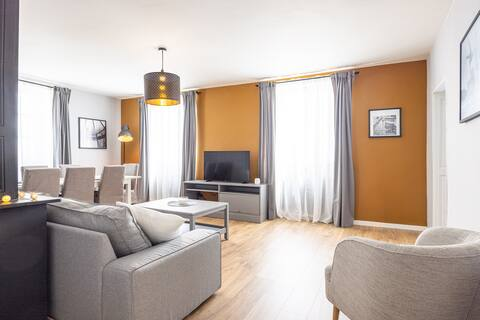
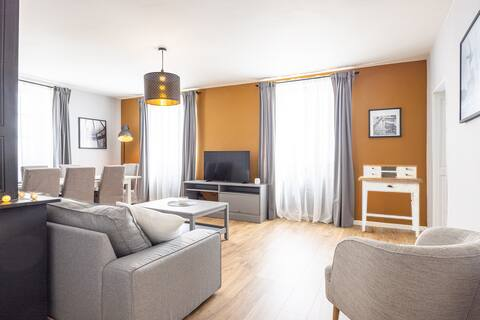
+ desk [357,164,425,238]
